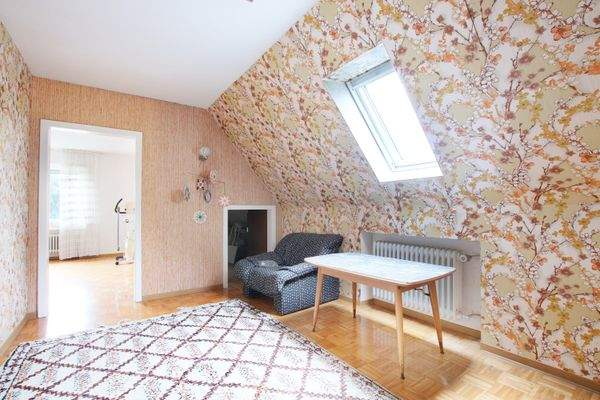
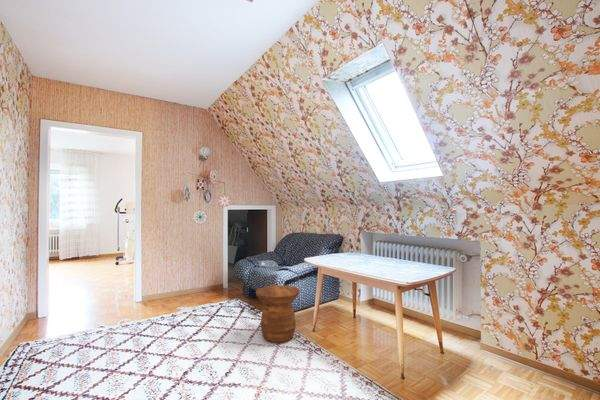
+ side table [255,284,301,344]
